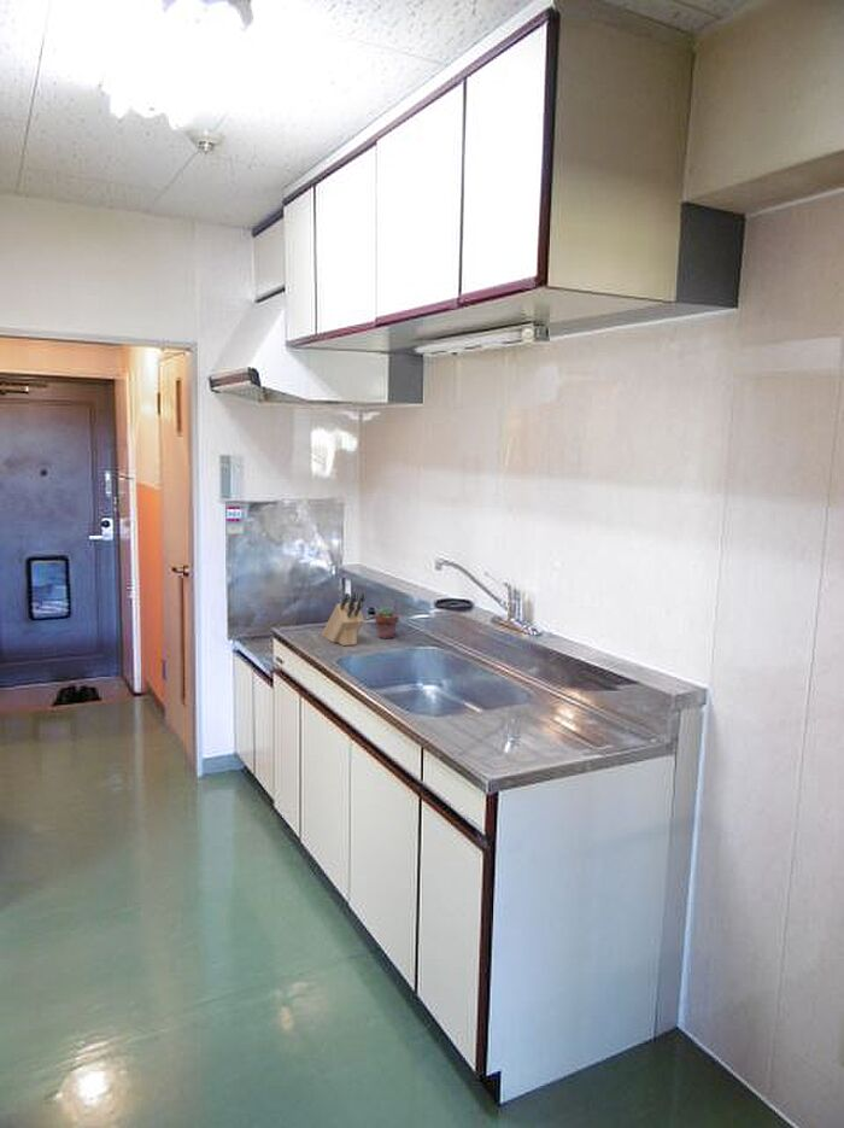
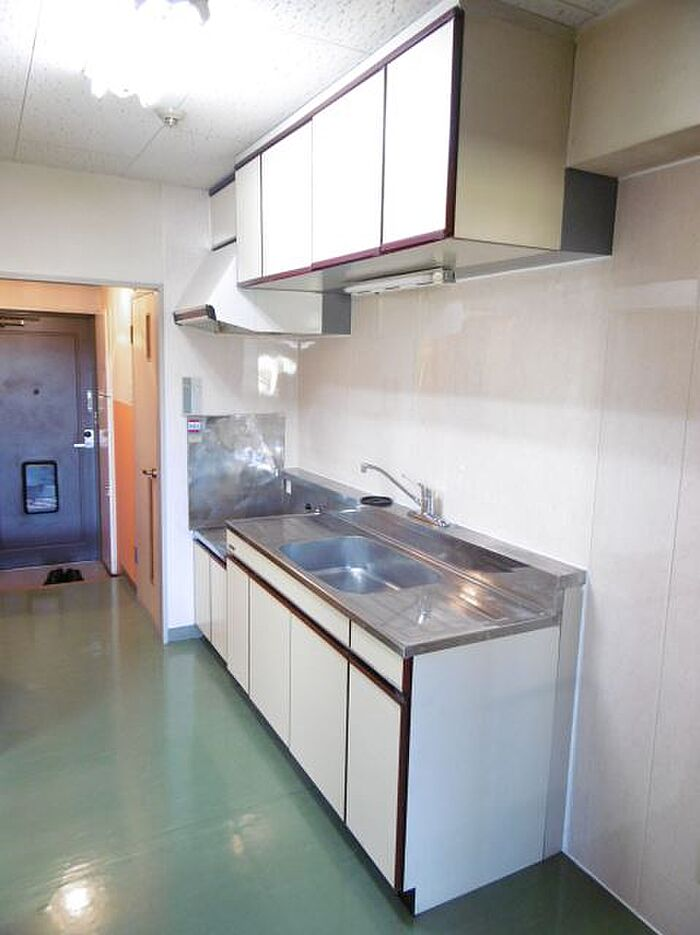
- potted succulent [374,604,400,639]
- knife block [321,591,367,647]
